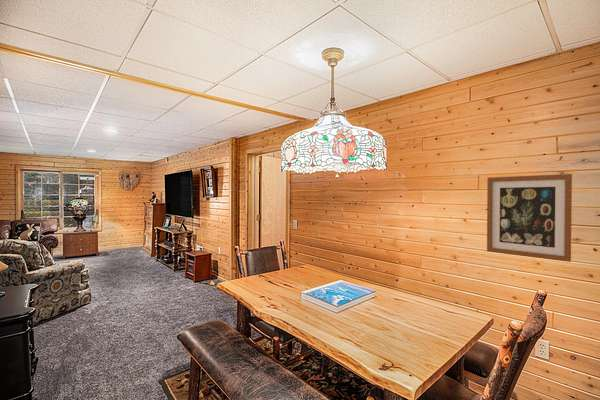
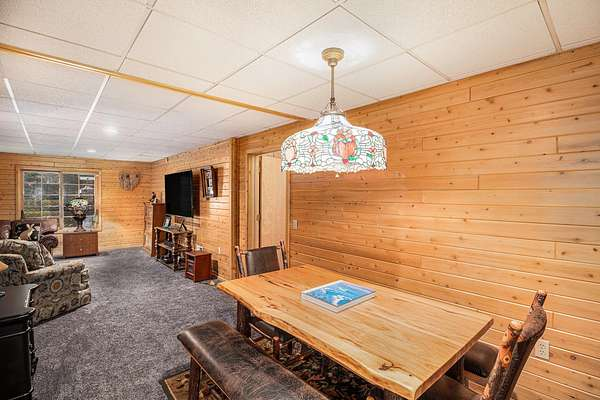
- wall art [486,173,573,263]
